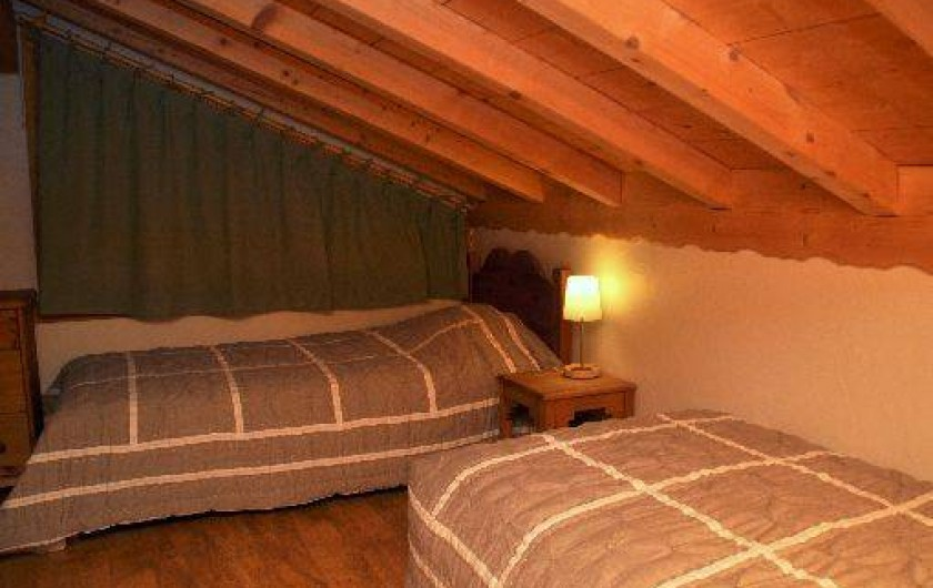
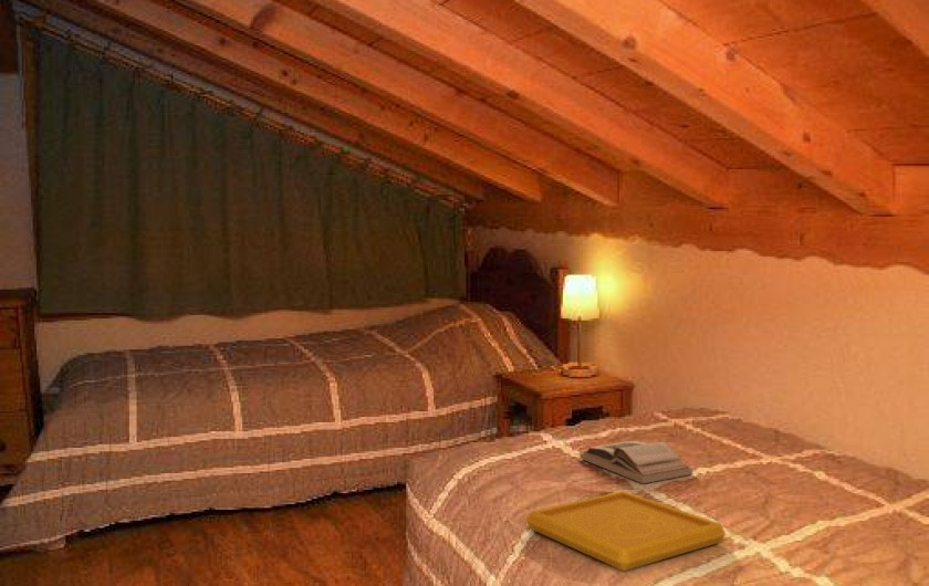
+ serving tray [525,490,727,572]
+ book [578,440,693,484]
